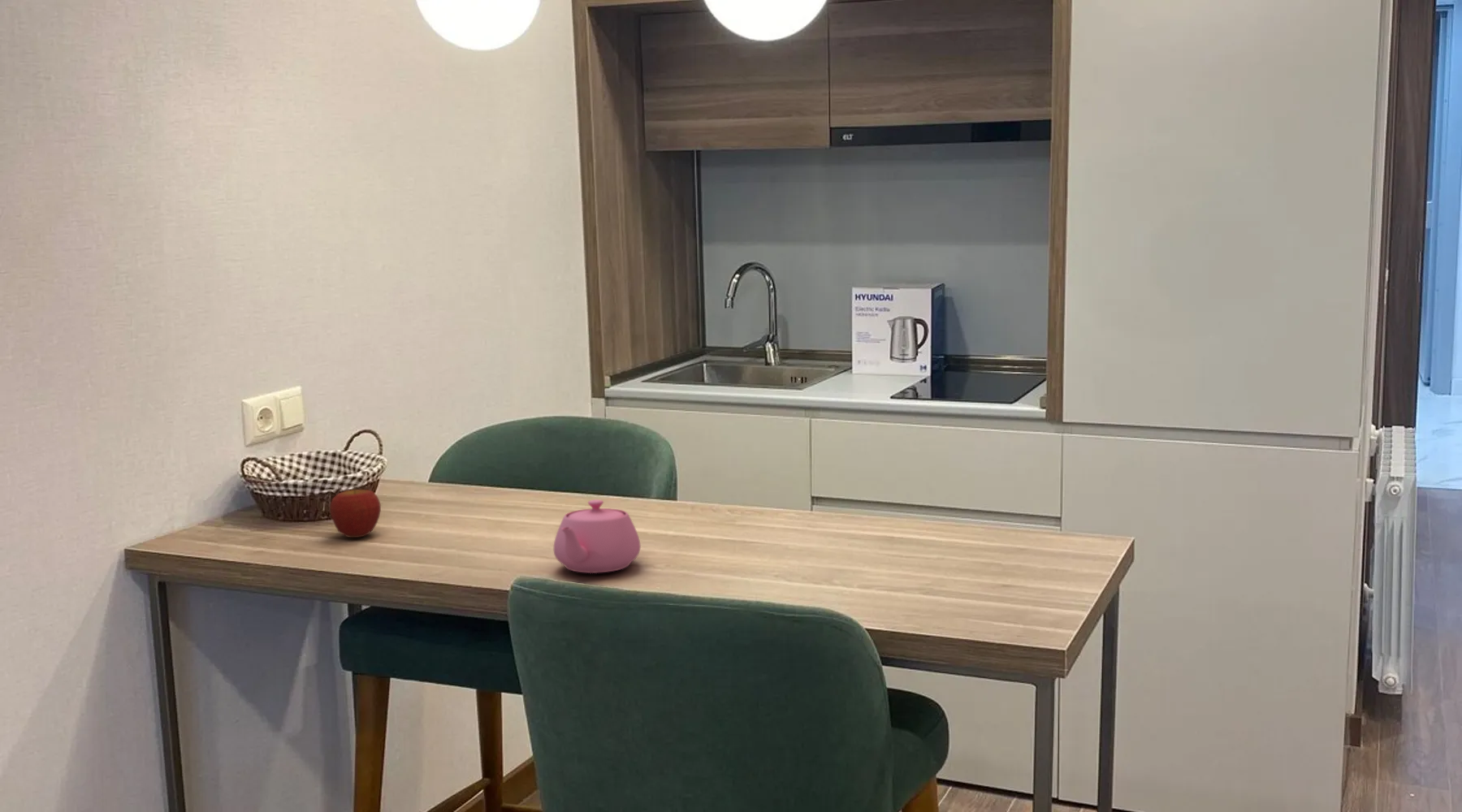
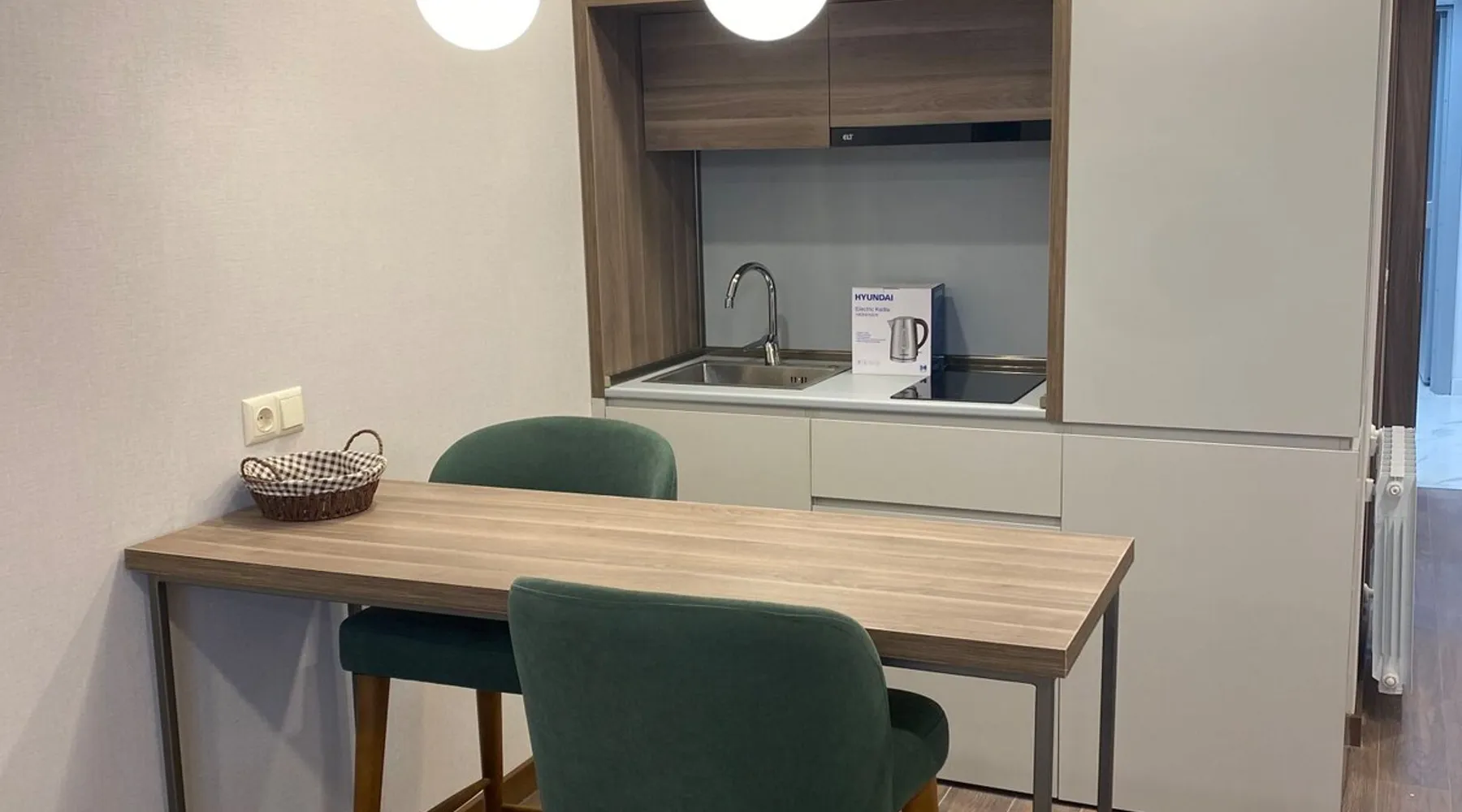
- teapot [553,499,642,574]
- apple [329,487,382,538]
